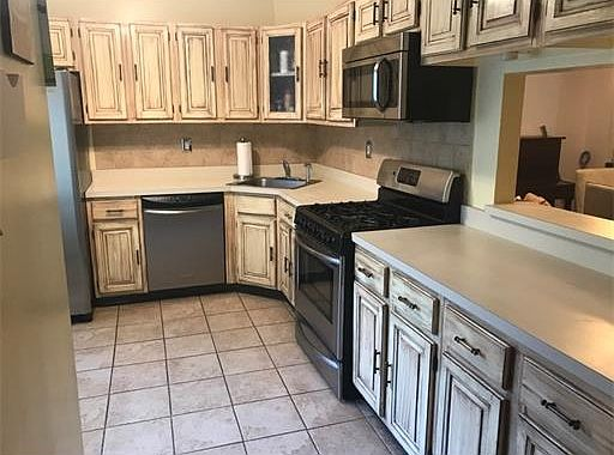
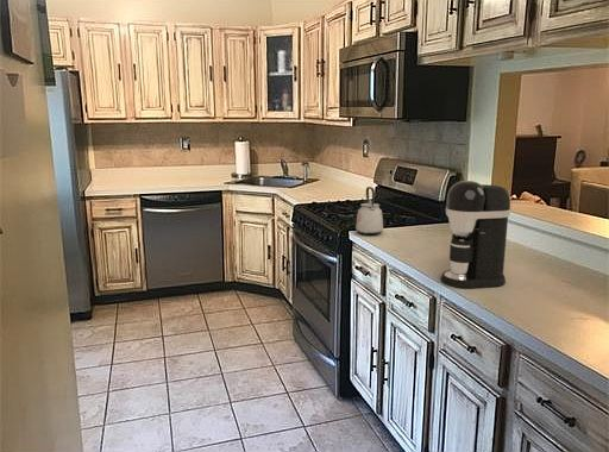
+ coffee maker [440,180,511,289]
+ kettle [354,186,384,236]
